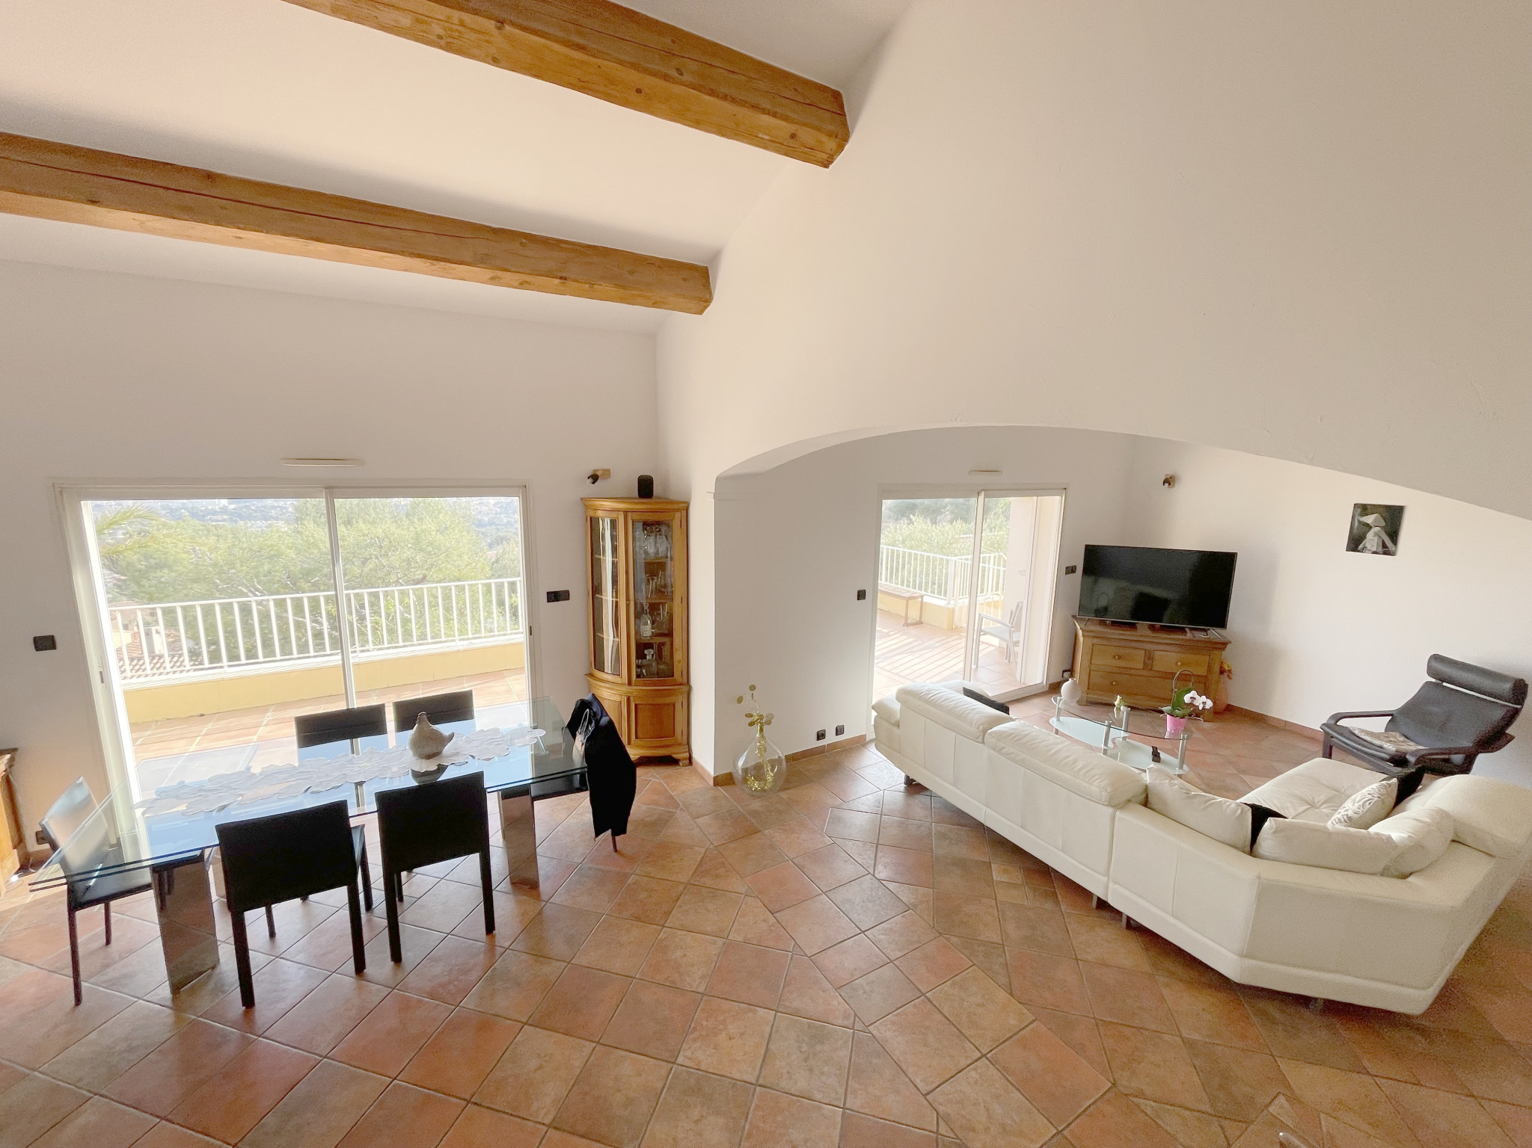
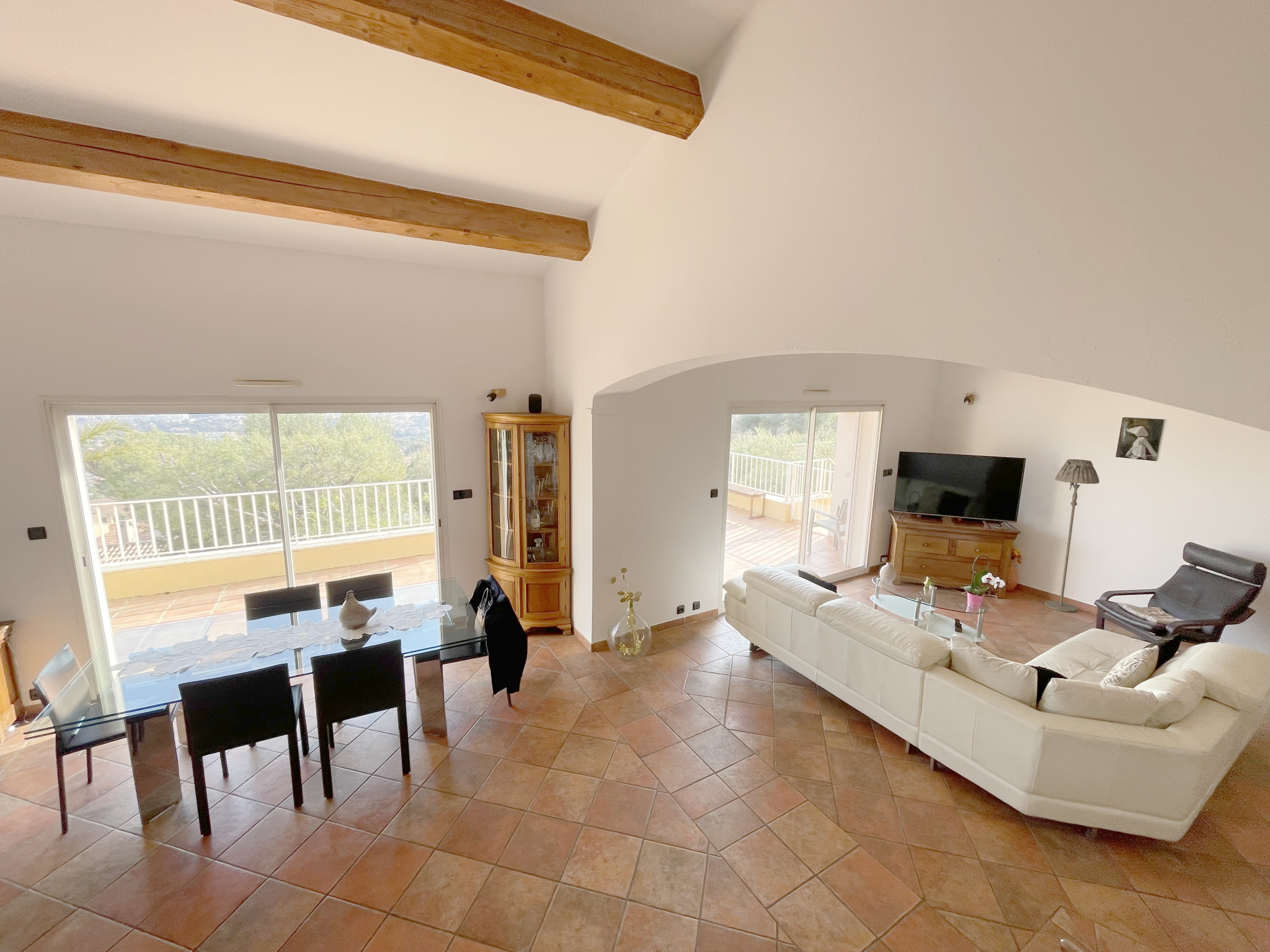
+ floor lamp [1044,459,1100,612]
